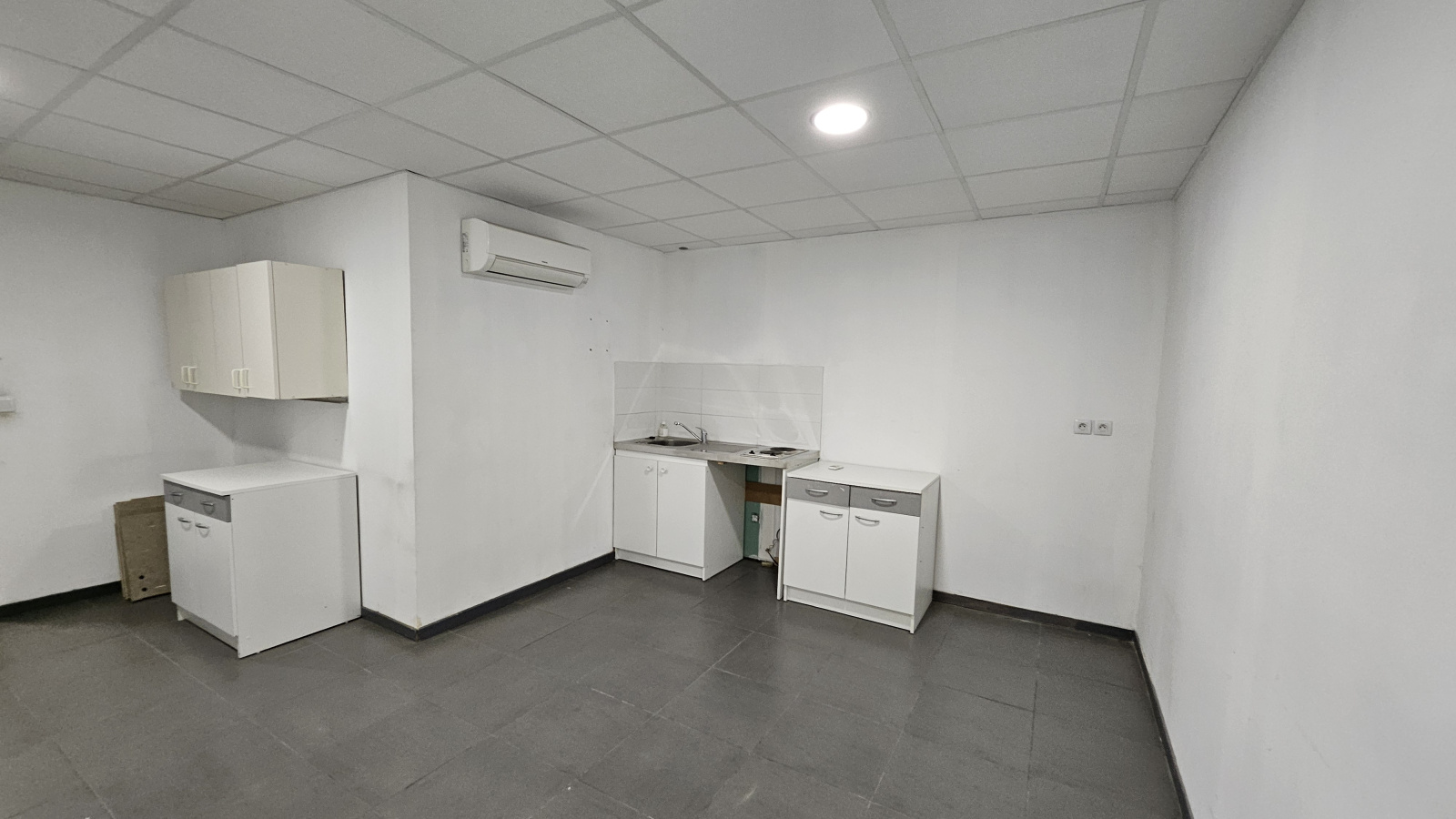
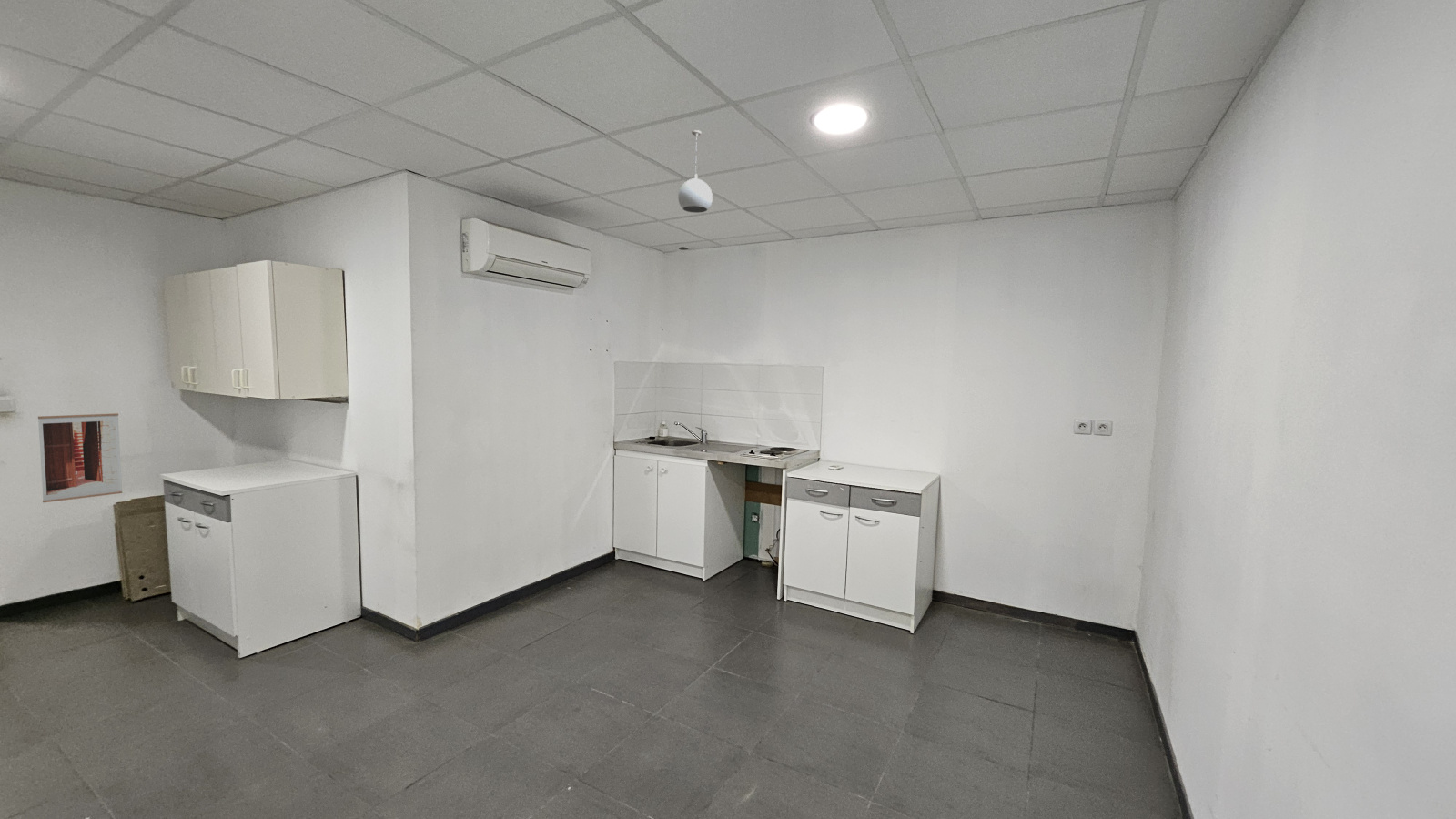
+ wall art [37,412,123,503]
+ pendant light [677,129,713,214]
